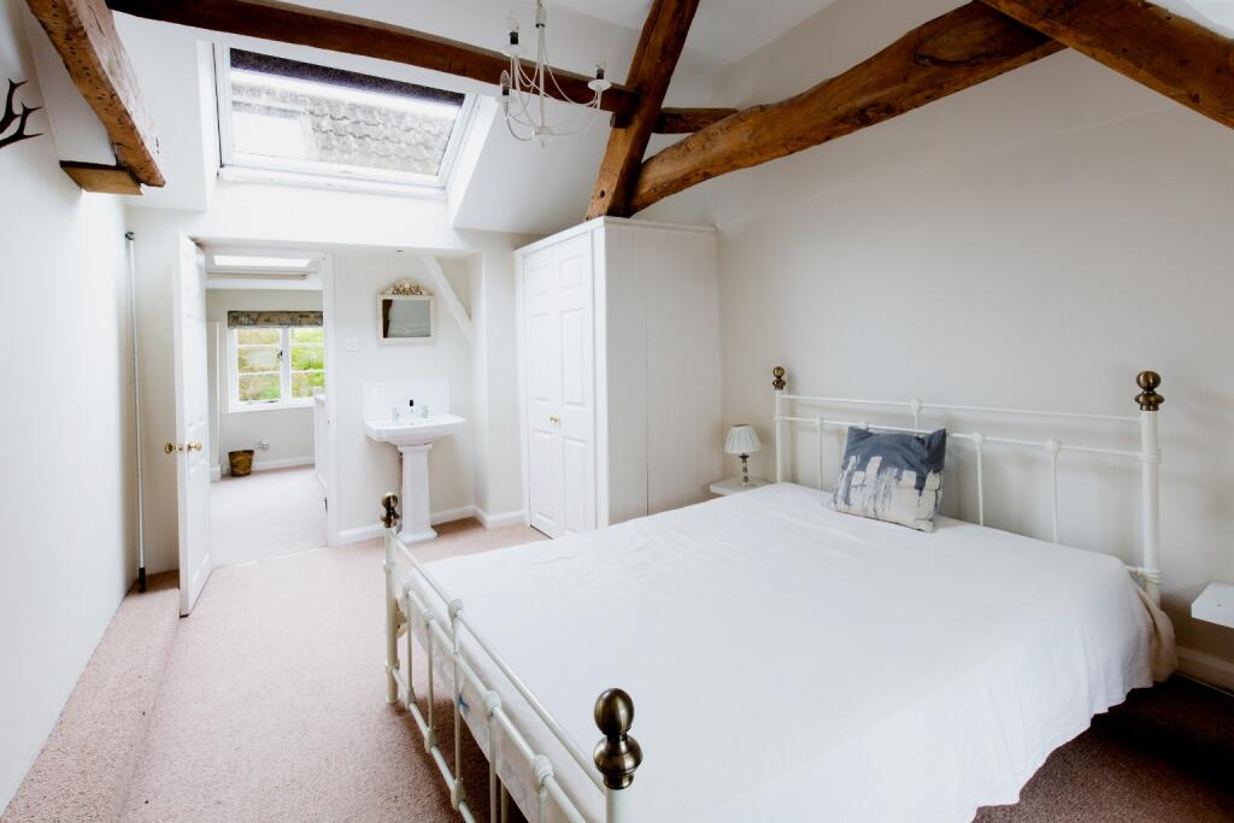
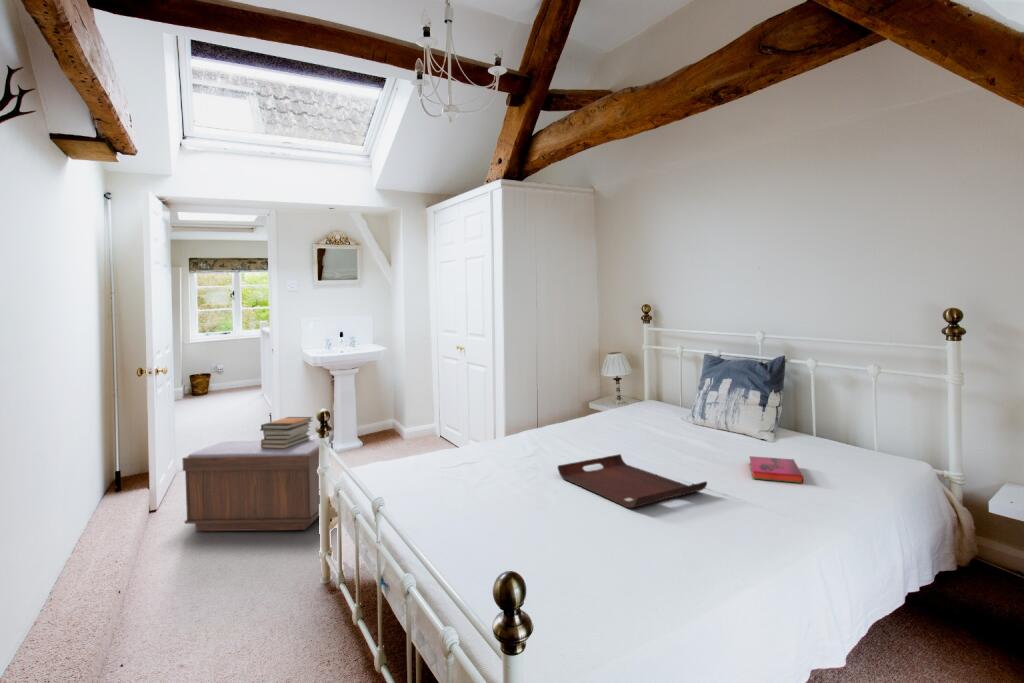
+ serving tray [557,453,708,509]
+ bench [181,439,334,532]
+ hardback book [748,455,804,484]
+ book stack [259,416,314,449]
